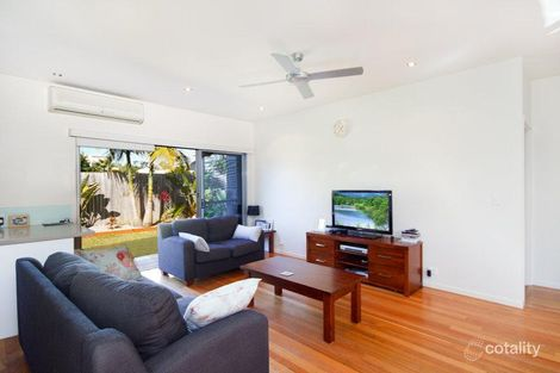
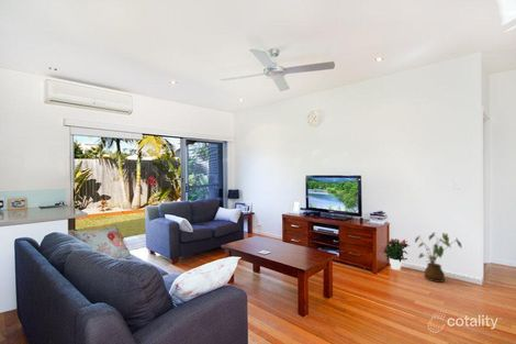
+ house plant [414,231,463,284]
+ potted flower [383,237,411,270]
